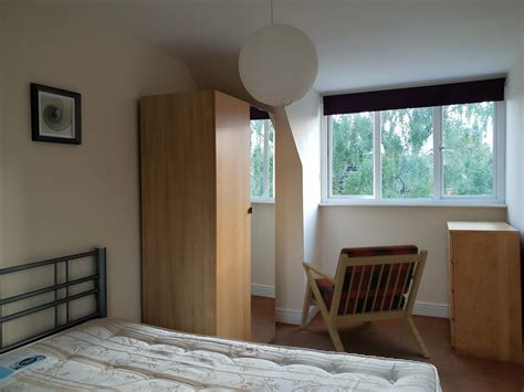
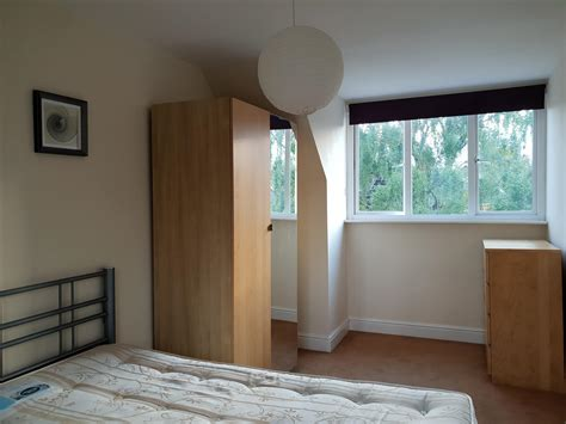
- armchair [298,244,431,359]
